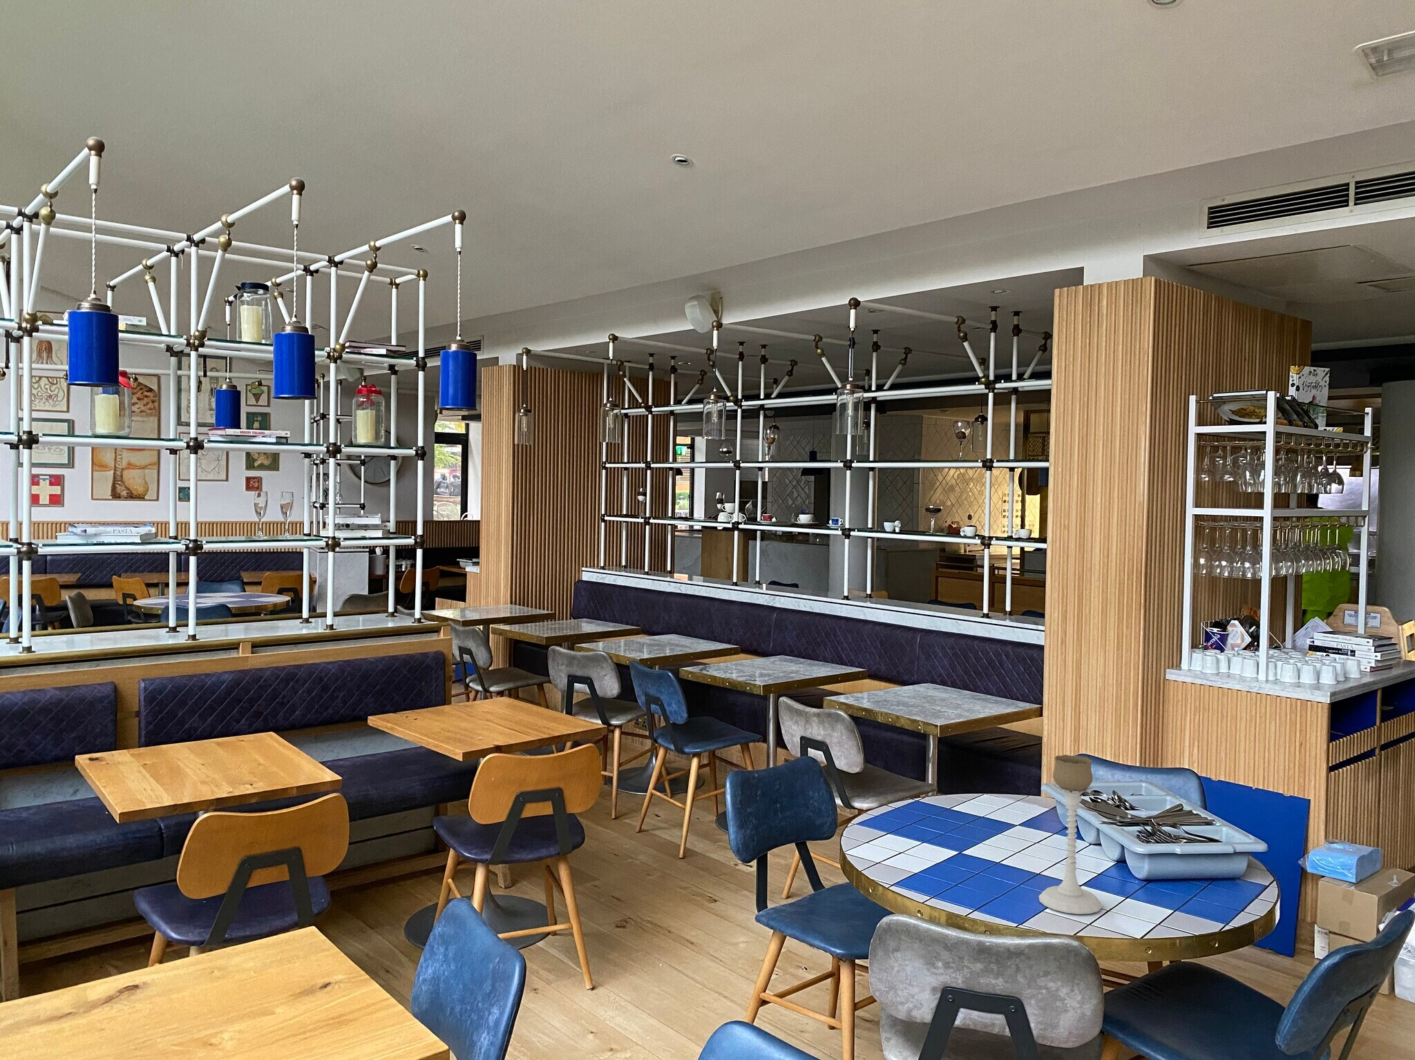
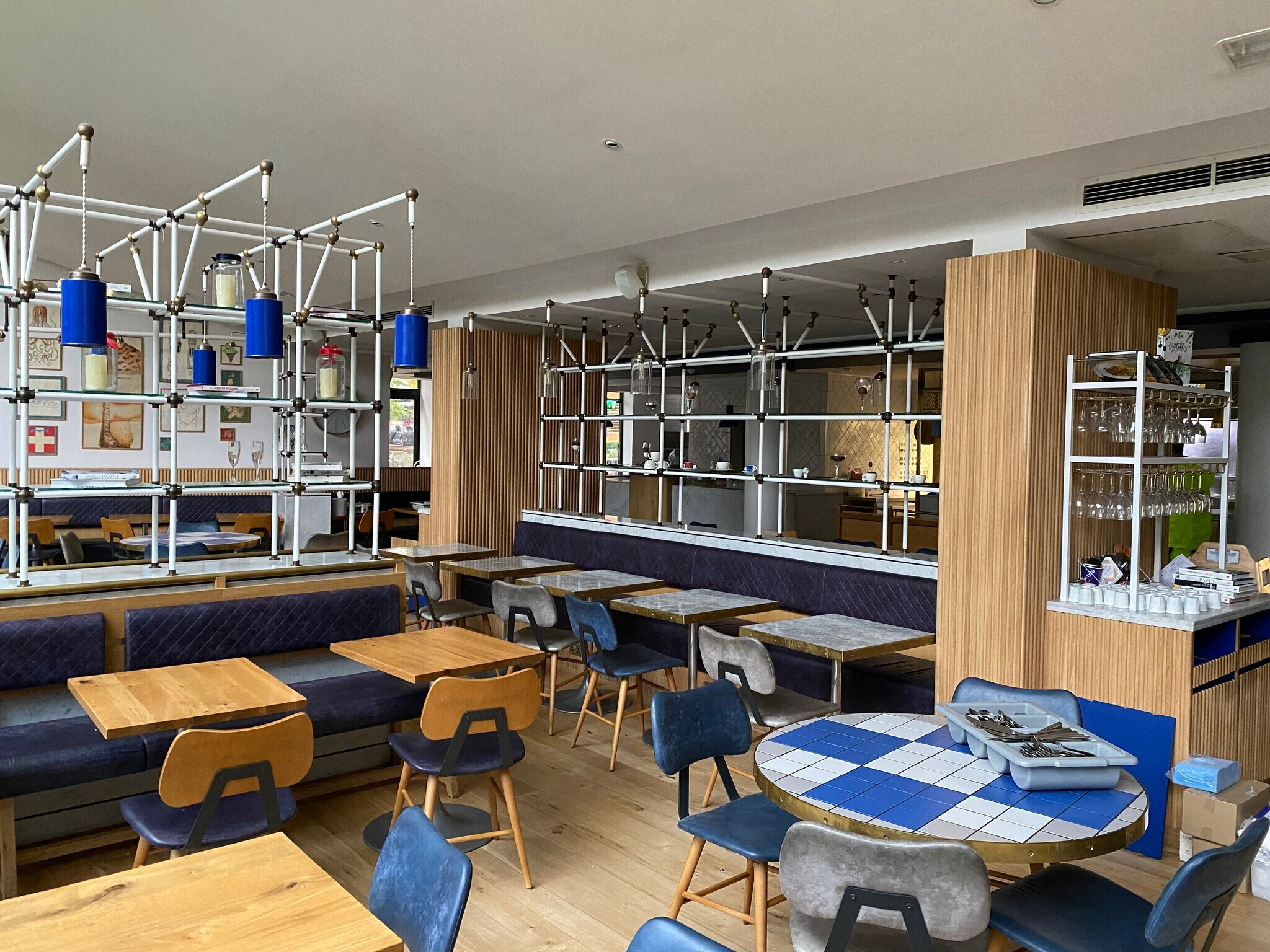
- candle holder [1037,754,1103,915]
